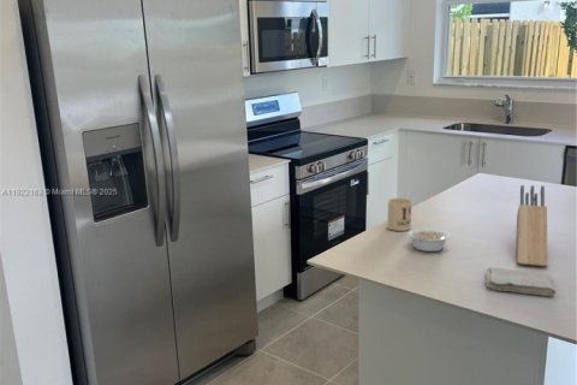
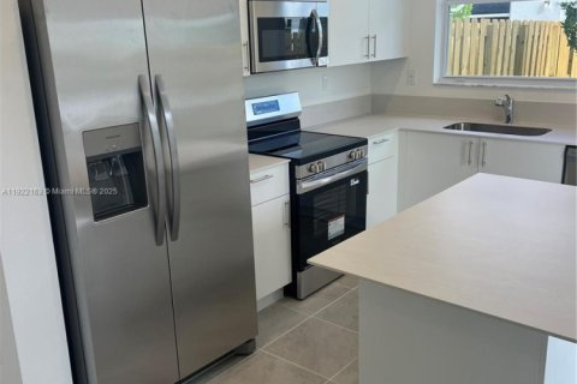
- legume [406,227,452,253]
- washcloth [486,266,557,297]
- knife block [514,184,548,268]
- mug [386,197,412,232]
